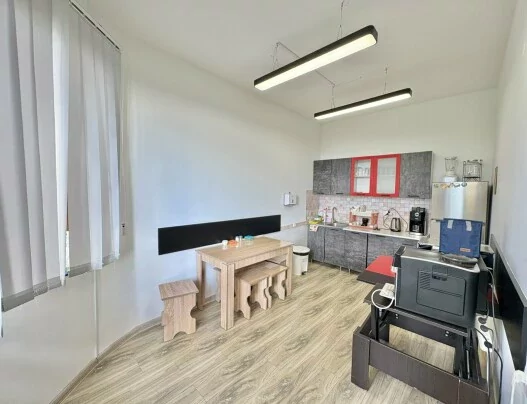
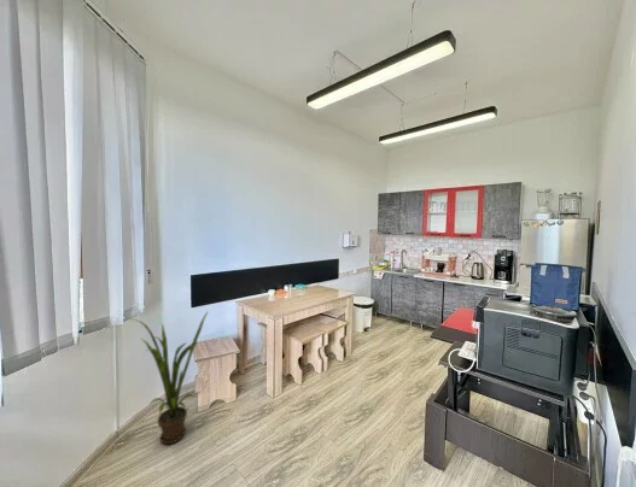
+ house plant [128,310,210,445]
